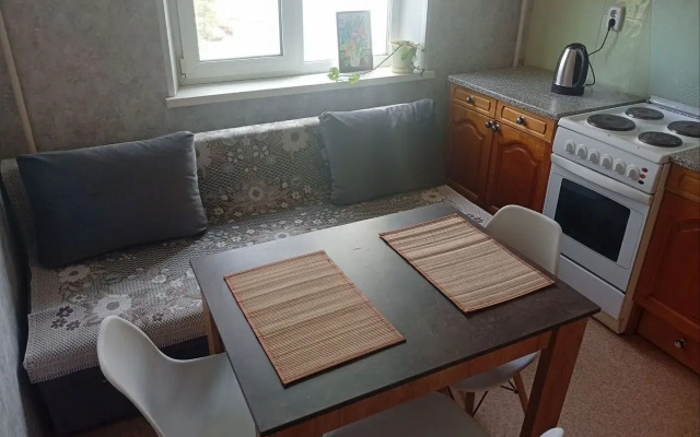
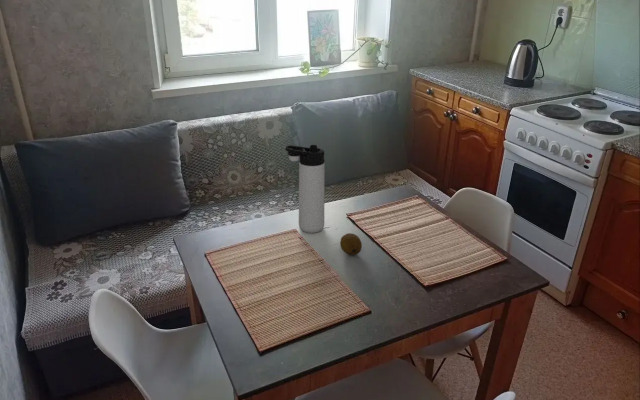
+ fruit [339,232,363,256]
+ thermos bottle [285,144,325,234]
